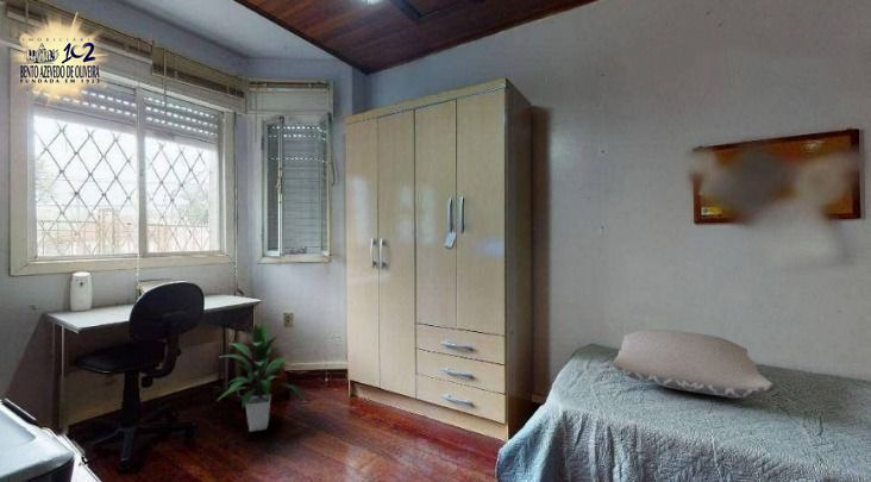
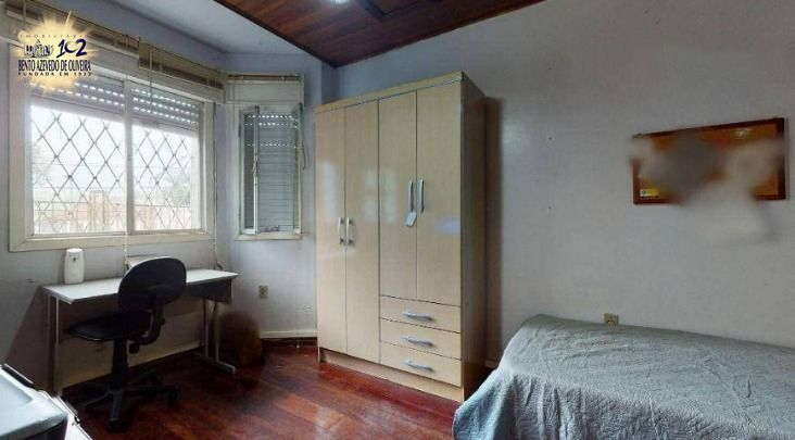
- pillow [612,328,775,399]
- indoor plant [215,319,307,432]
